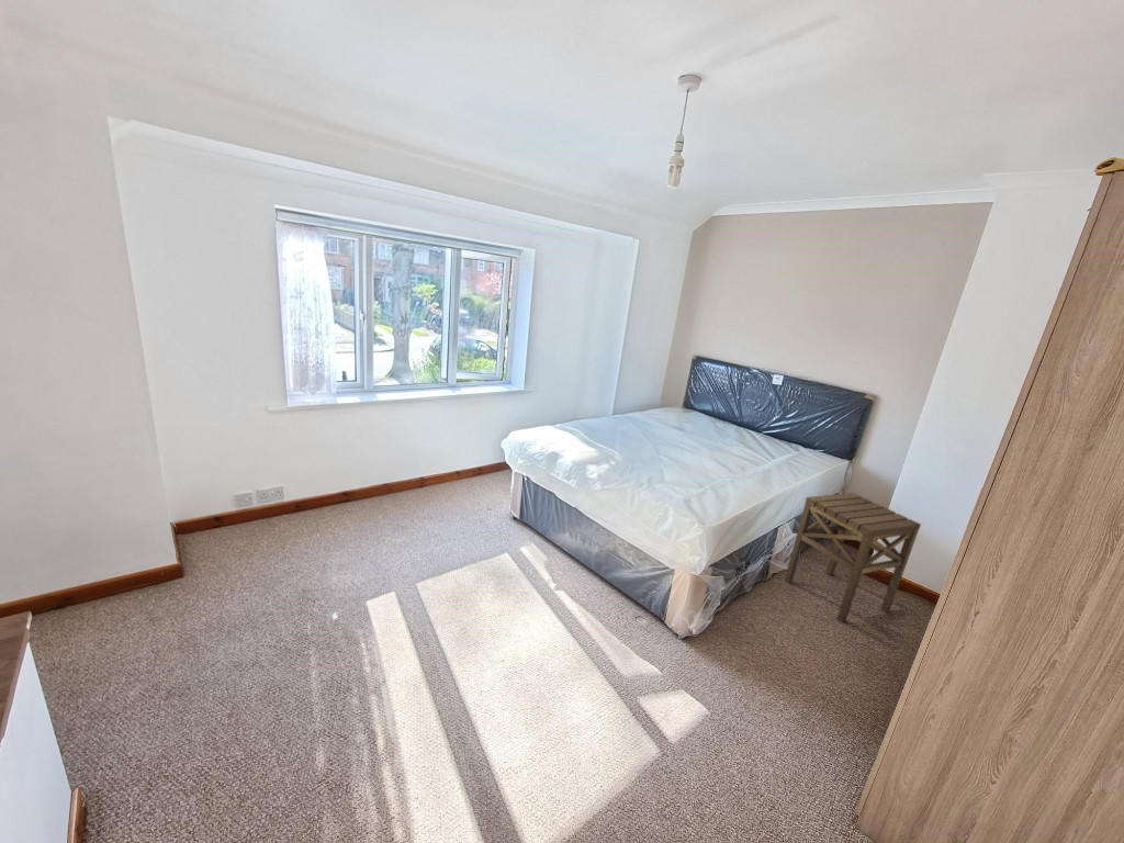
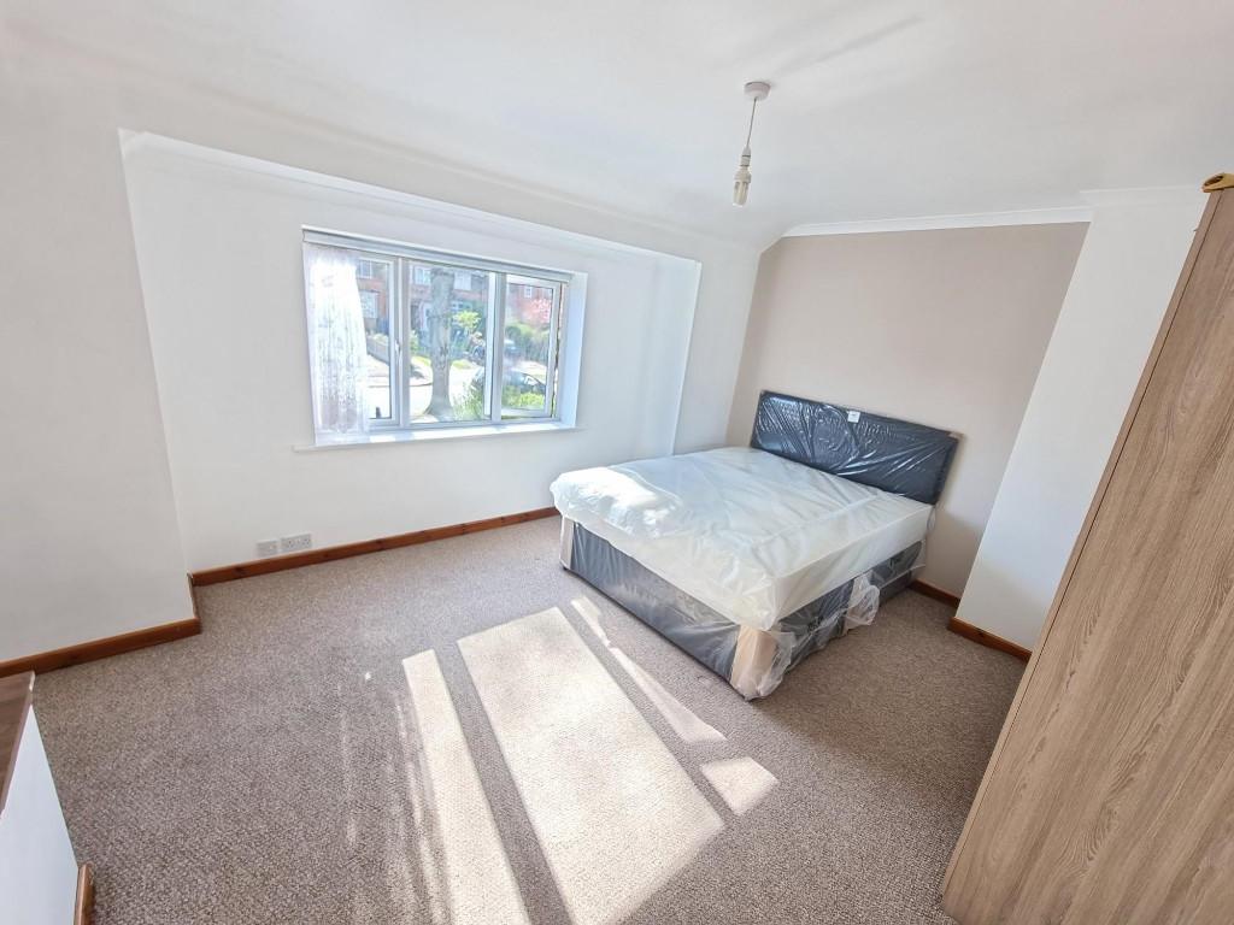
- side table [784,492,922,623]
